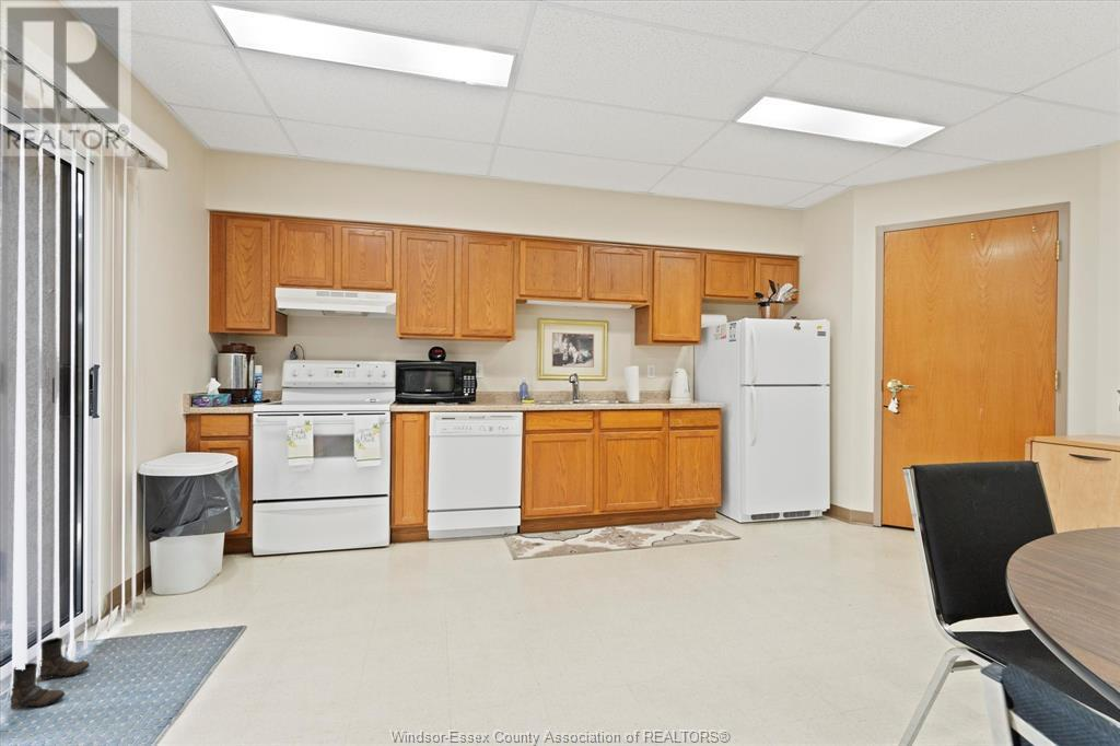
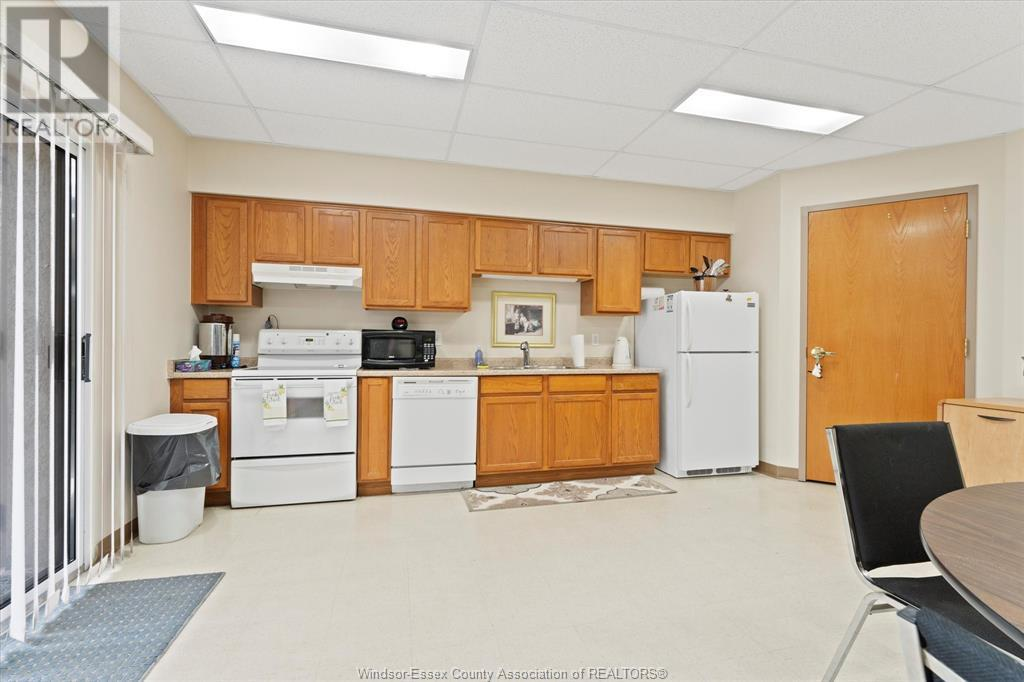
- boots [10,637,91,711]
